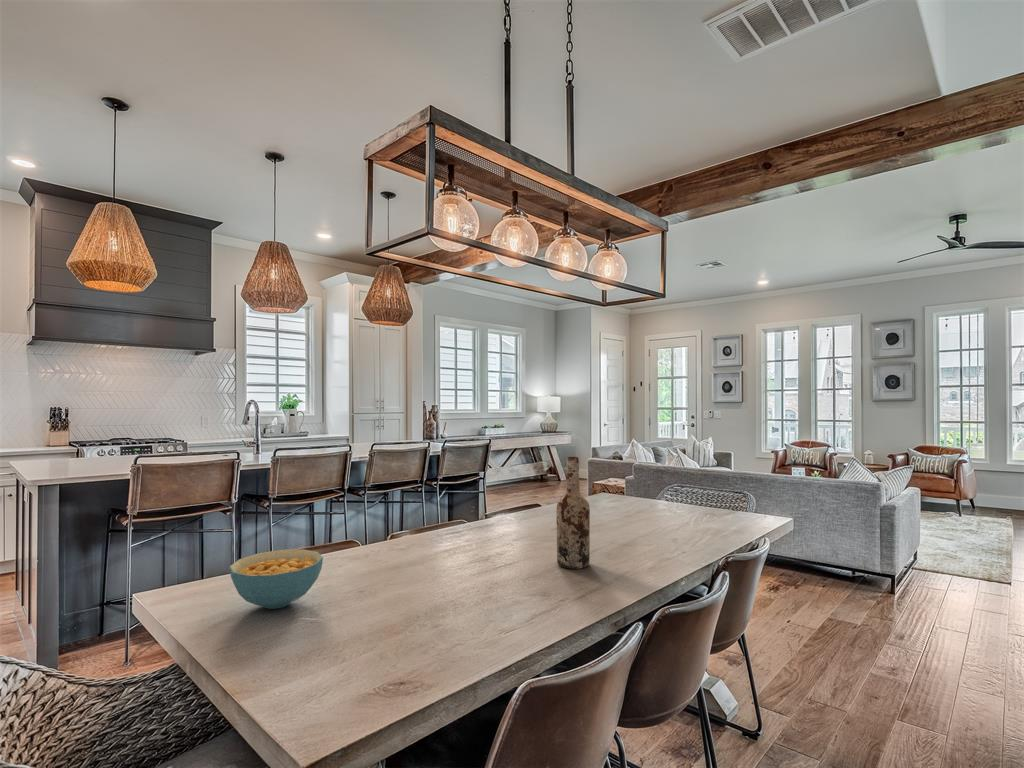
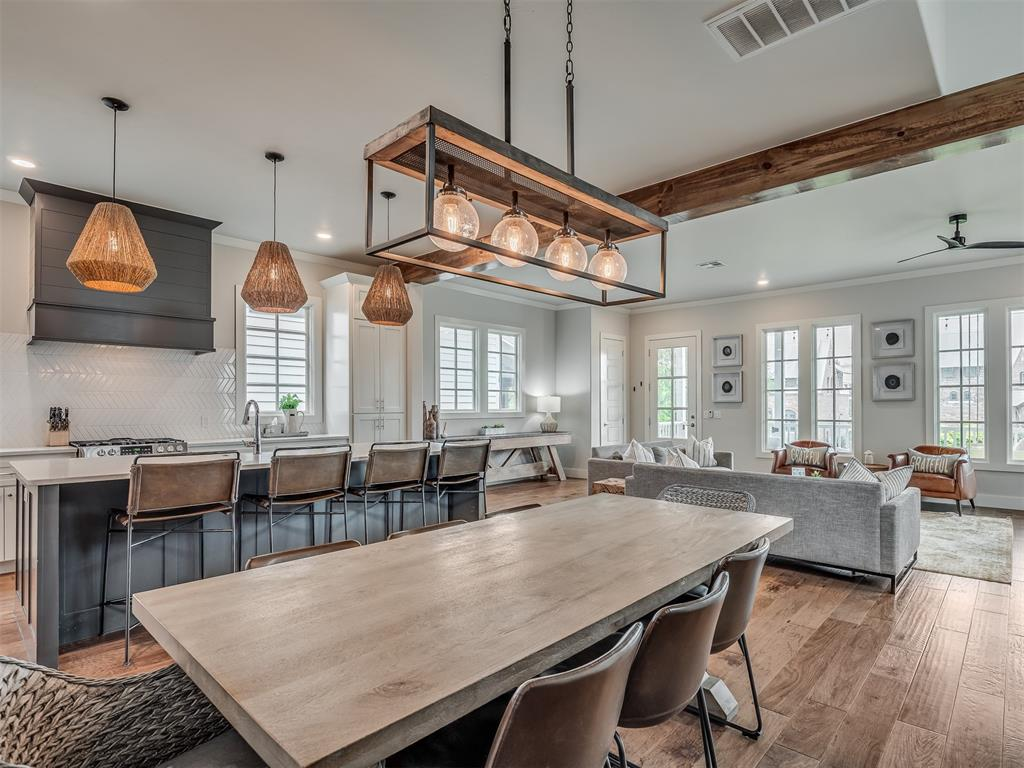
- wine bottle [556,456,591,570]
- cereal bowl [228,548,324,610]
